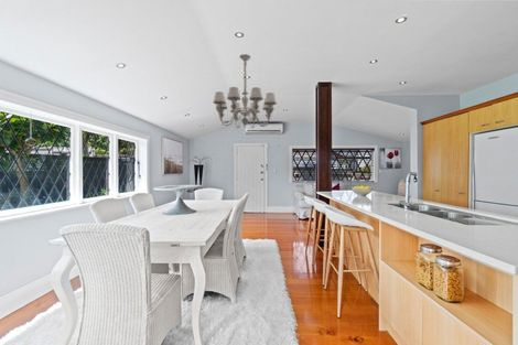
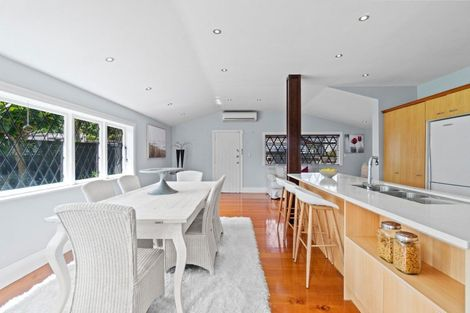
- chandelier [213,53,278,129]
